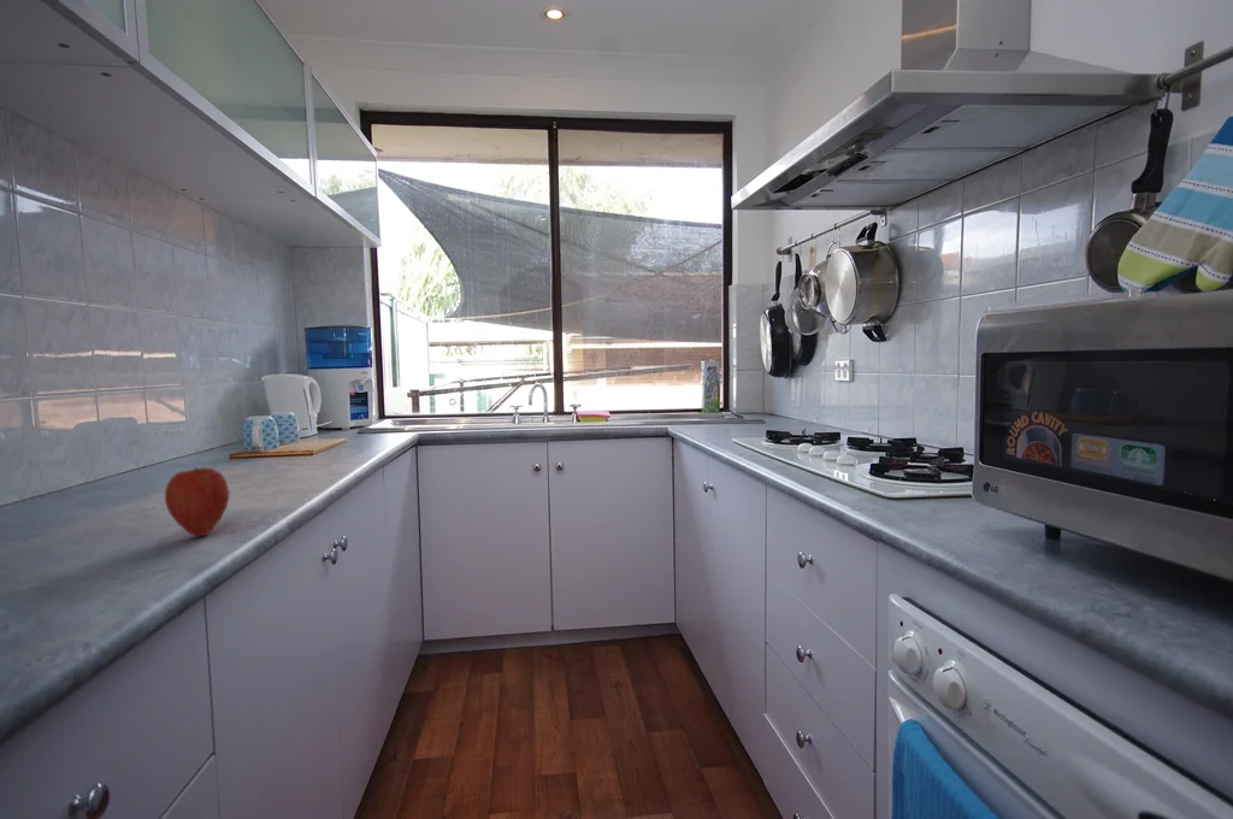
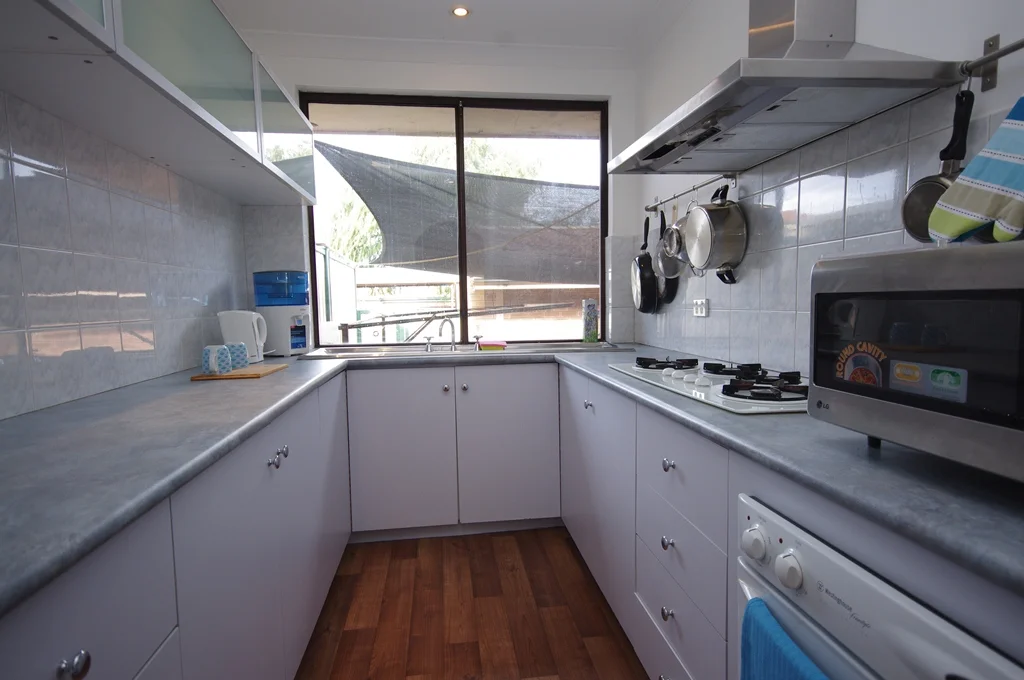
- apple [164,466,231,537]
